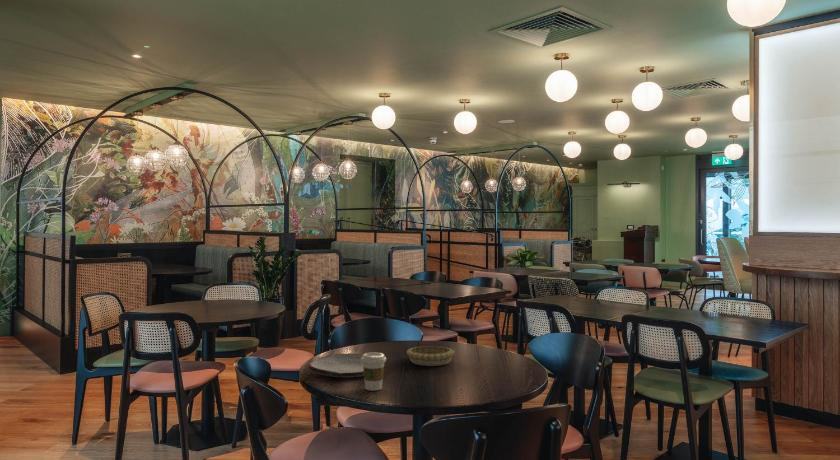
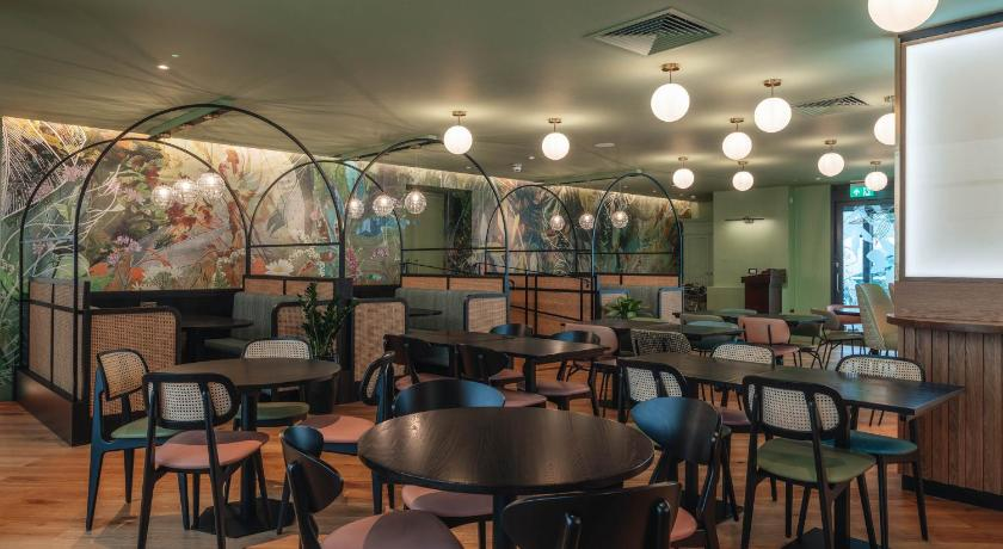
- coffee cup [361,351,387,392]
- plate [307,352,364,378]
- decorative bowl [406,345,455,367]
